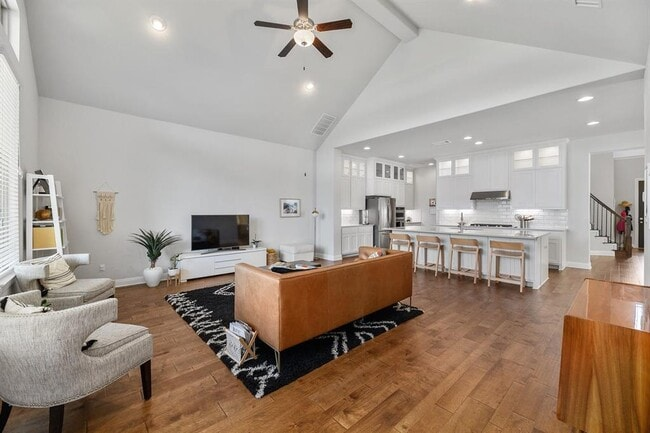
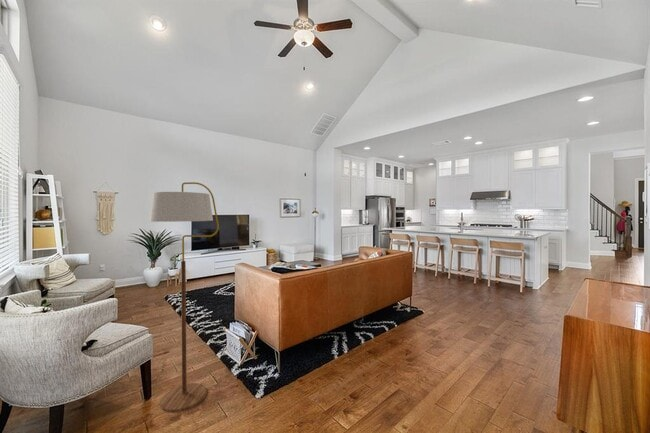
+ floor lamp [149,181,220,413]
